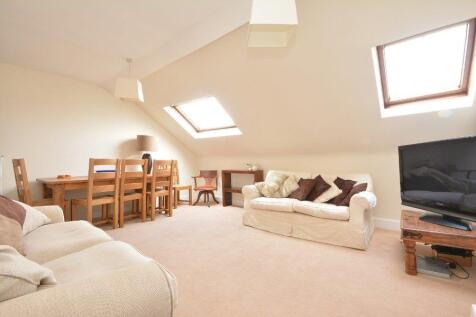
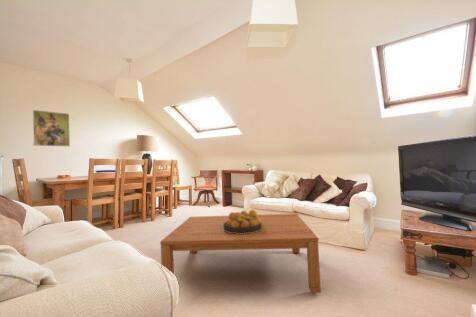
+ coffee table [159,213,322,294]
+ fruit bowl [223,209,262,234]
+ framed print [32,109,71,148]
